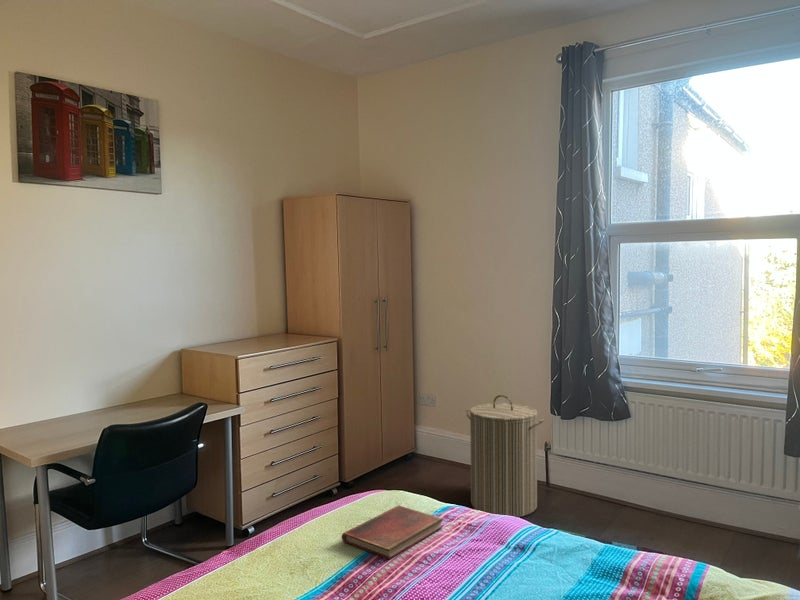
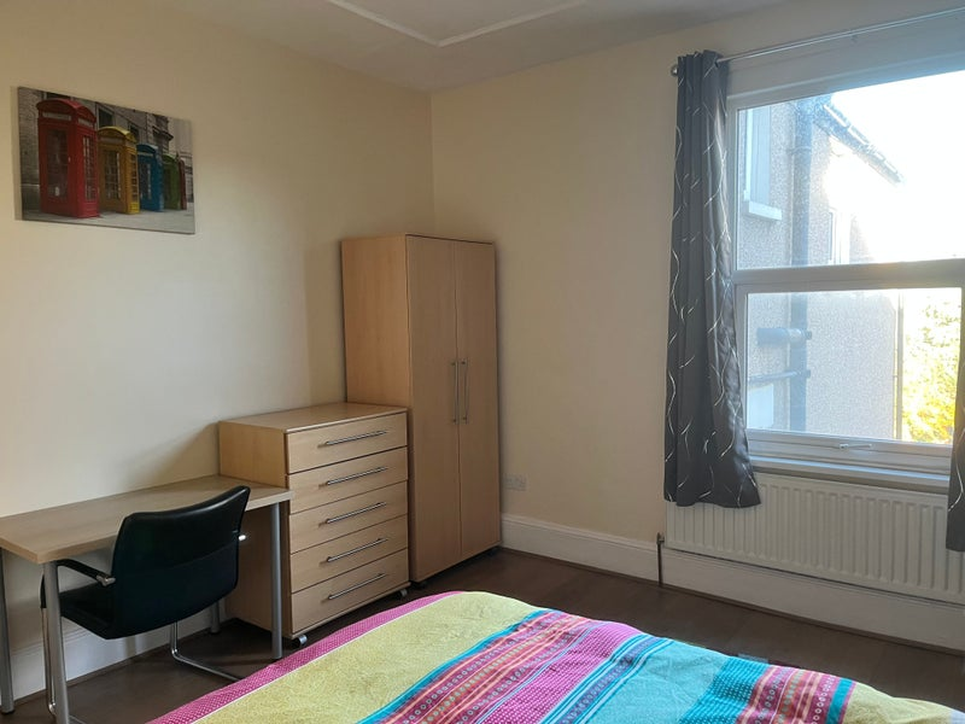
- laundry hamper [465,394,545,518]
- diary [341,504,444,560]
